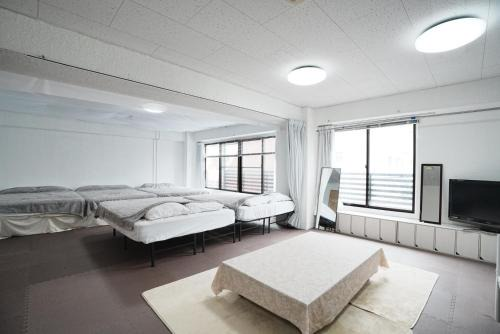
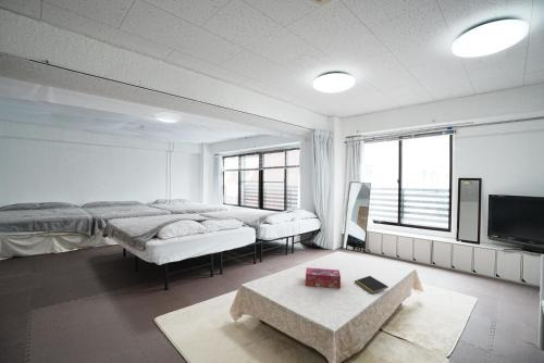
+ tissue box [305,266,342,289]
+ notepad [354,275,390,295]
